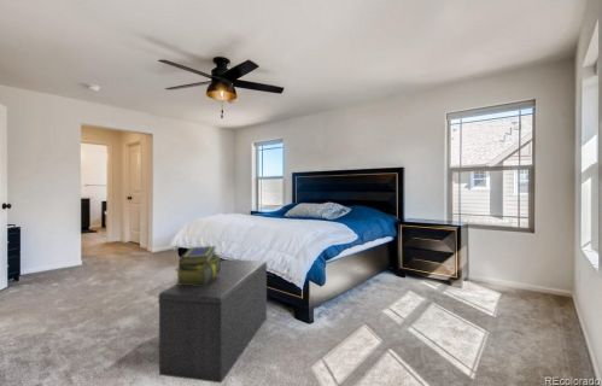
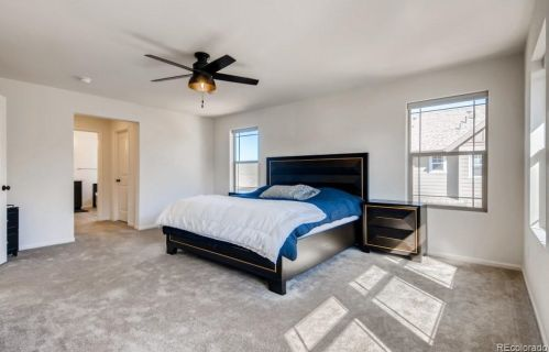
- bench [157,258,268,384]
- stack of books [175,245,222,286]
